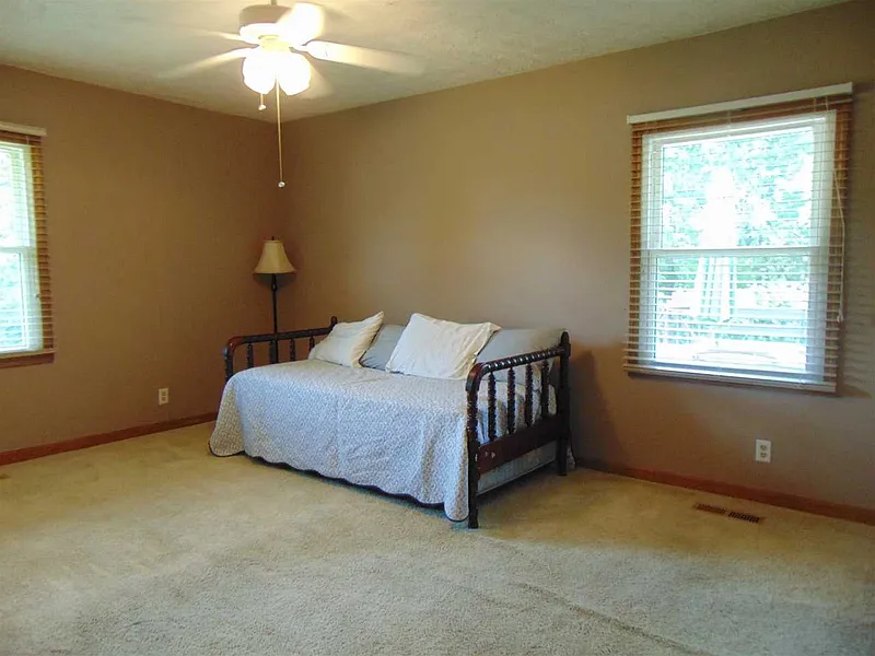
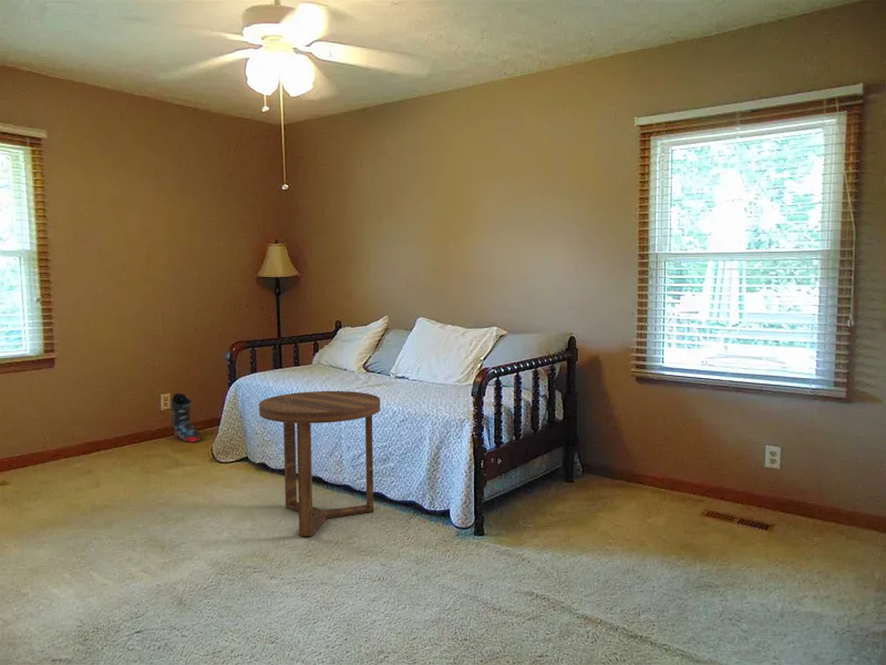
+ ski boot [171,392,200,443]
+ side table [258,390,381,538]
